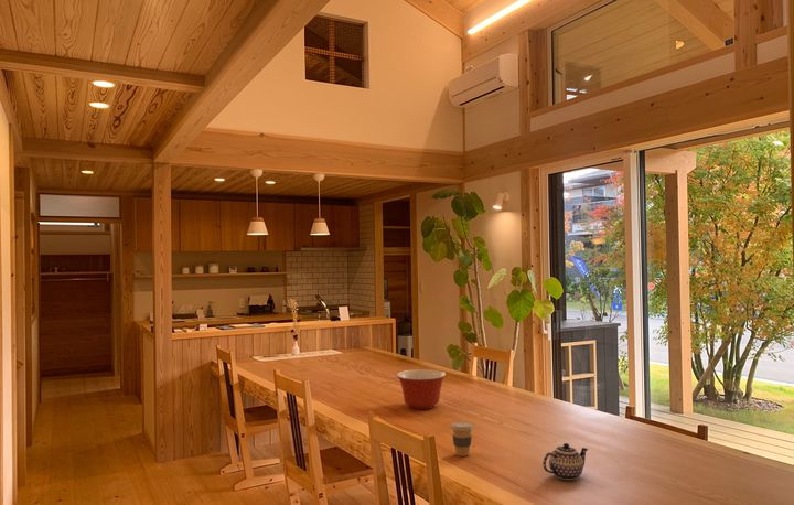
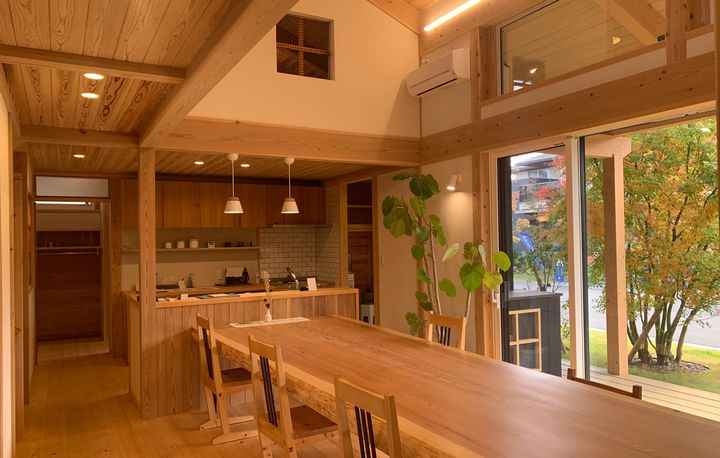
- mixing bowl [395,368,448,410]
- coffee cup [450,420,474,458]
- teapot [541,442,589,481]
